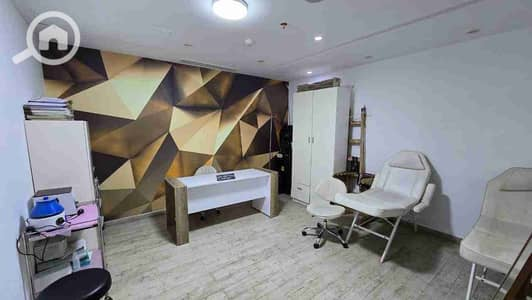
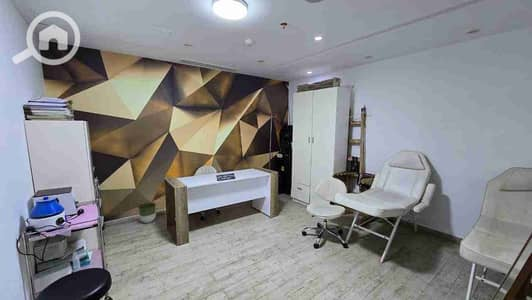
+ planter [137,202,157,224]
